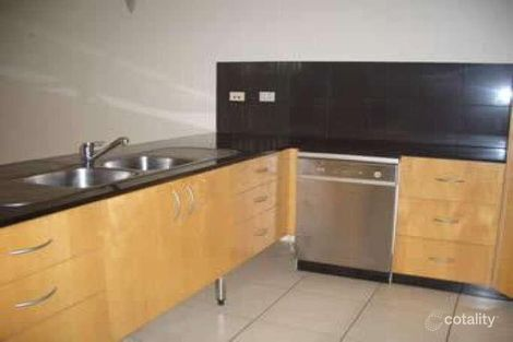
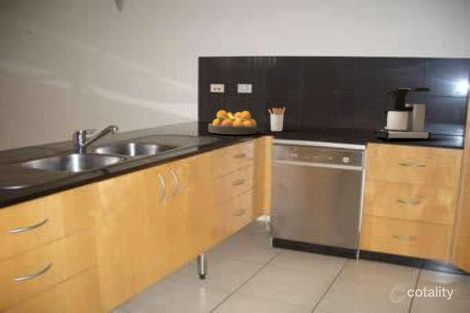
+ utensil holder [267,106,286,132]
+ fruit bowl [207,109,258,135]
+ coffee maker [373,87,432,141]
